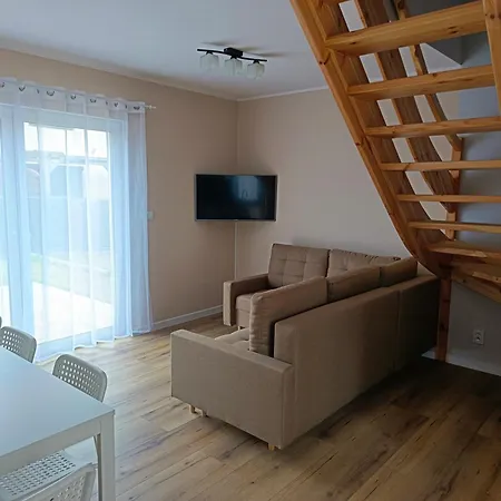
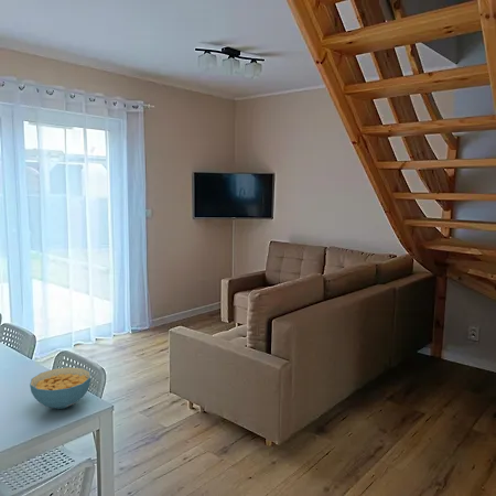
+ cereal bowl [29,366,91,410]
